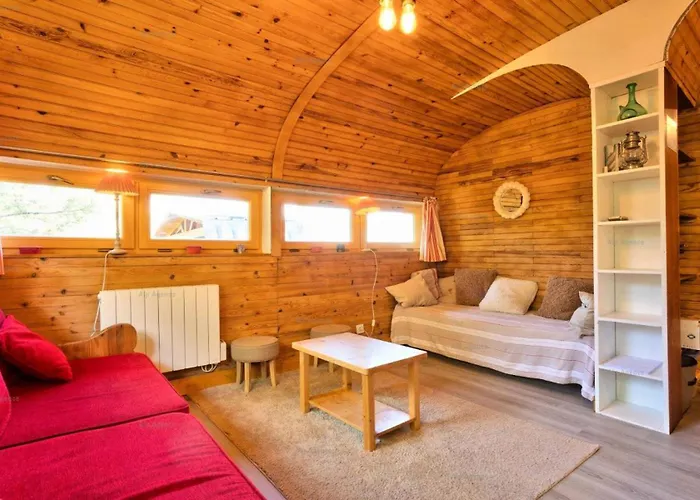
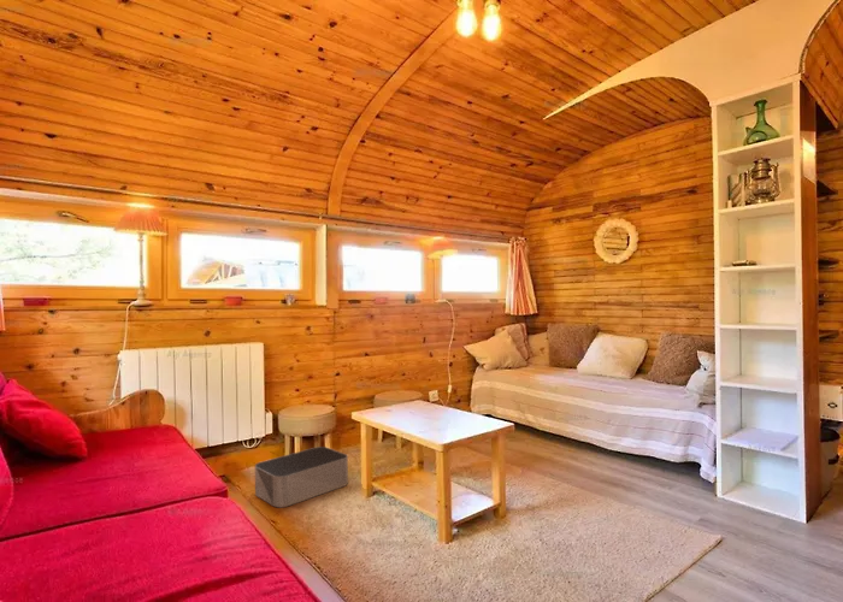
+ storage bin [254,445,349,508]
